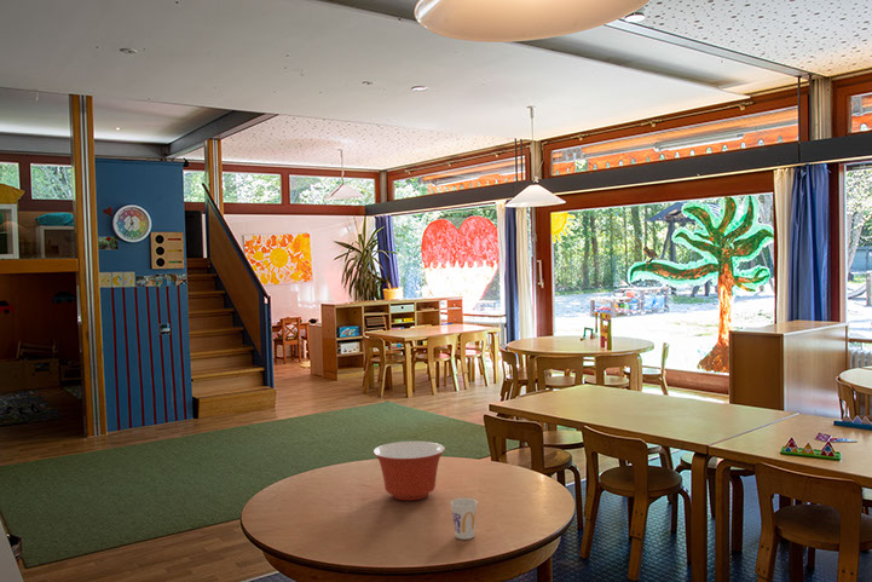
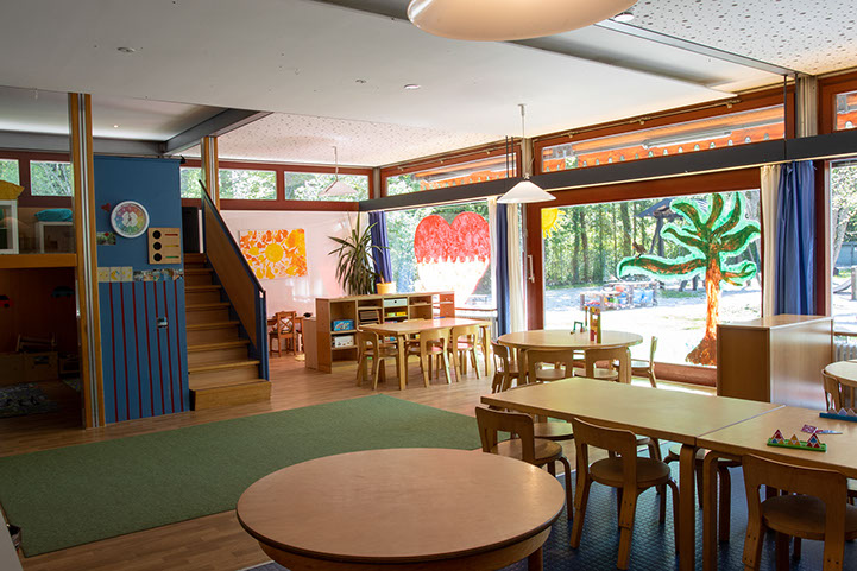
- mixing bowl [373,440,446,501]
- cup [449,496,479,541]
